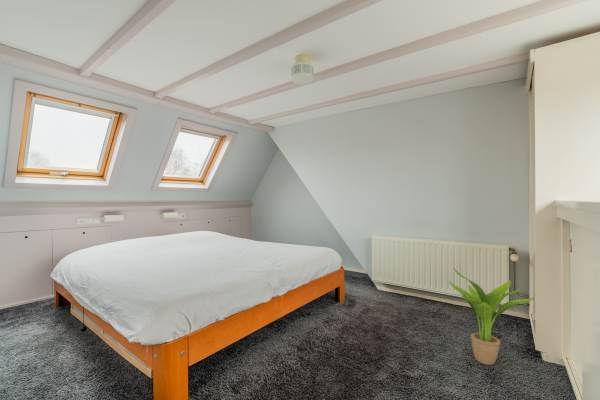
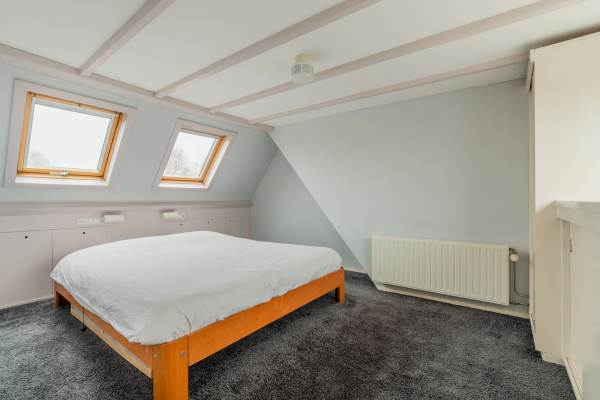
- potted plant [448,266,536,366]
